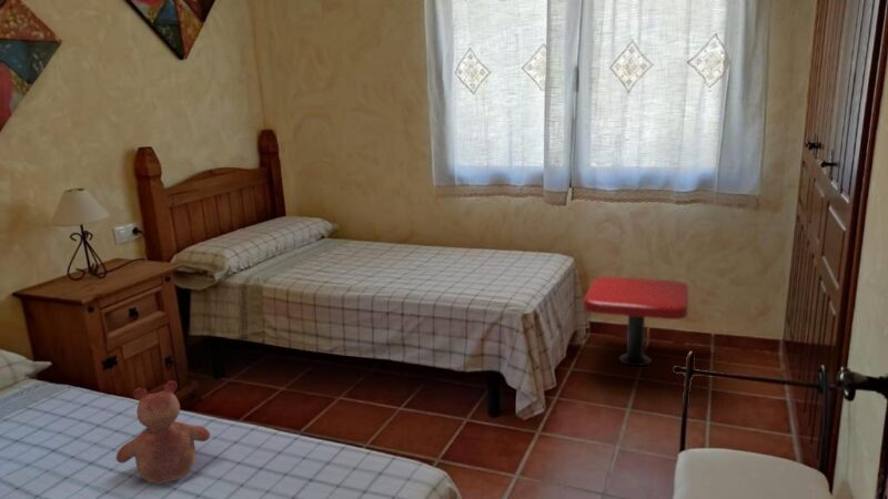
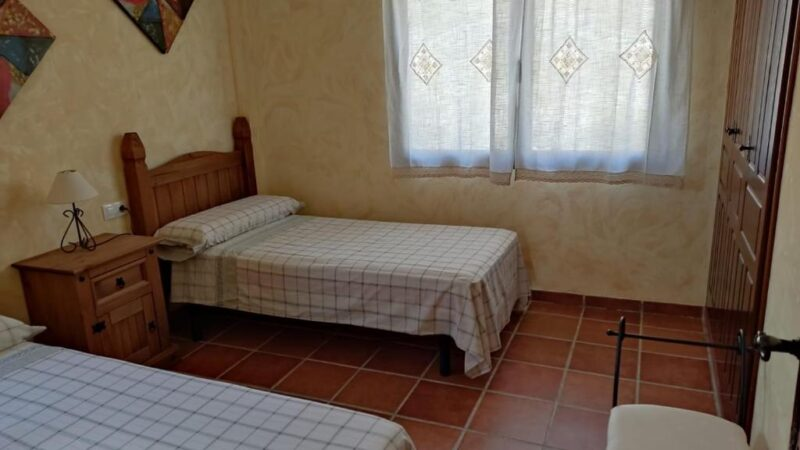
- teddy bear [115,380,211,486]
- pedestal table [583,275,690,367]
